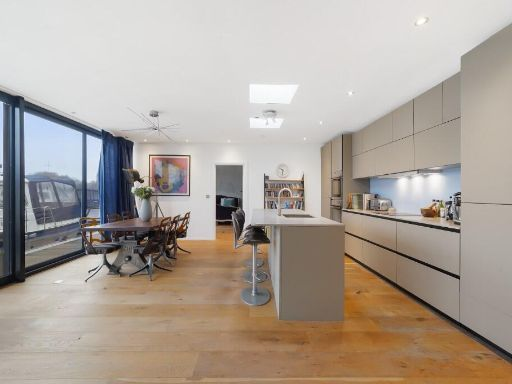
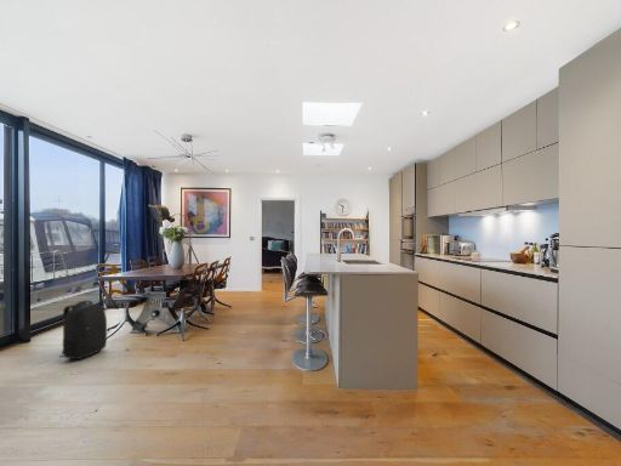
+ backpack [58,300,108,360]
